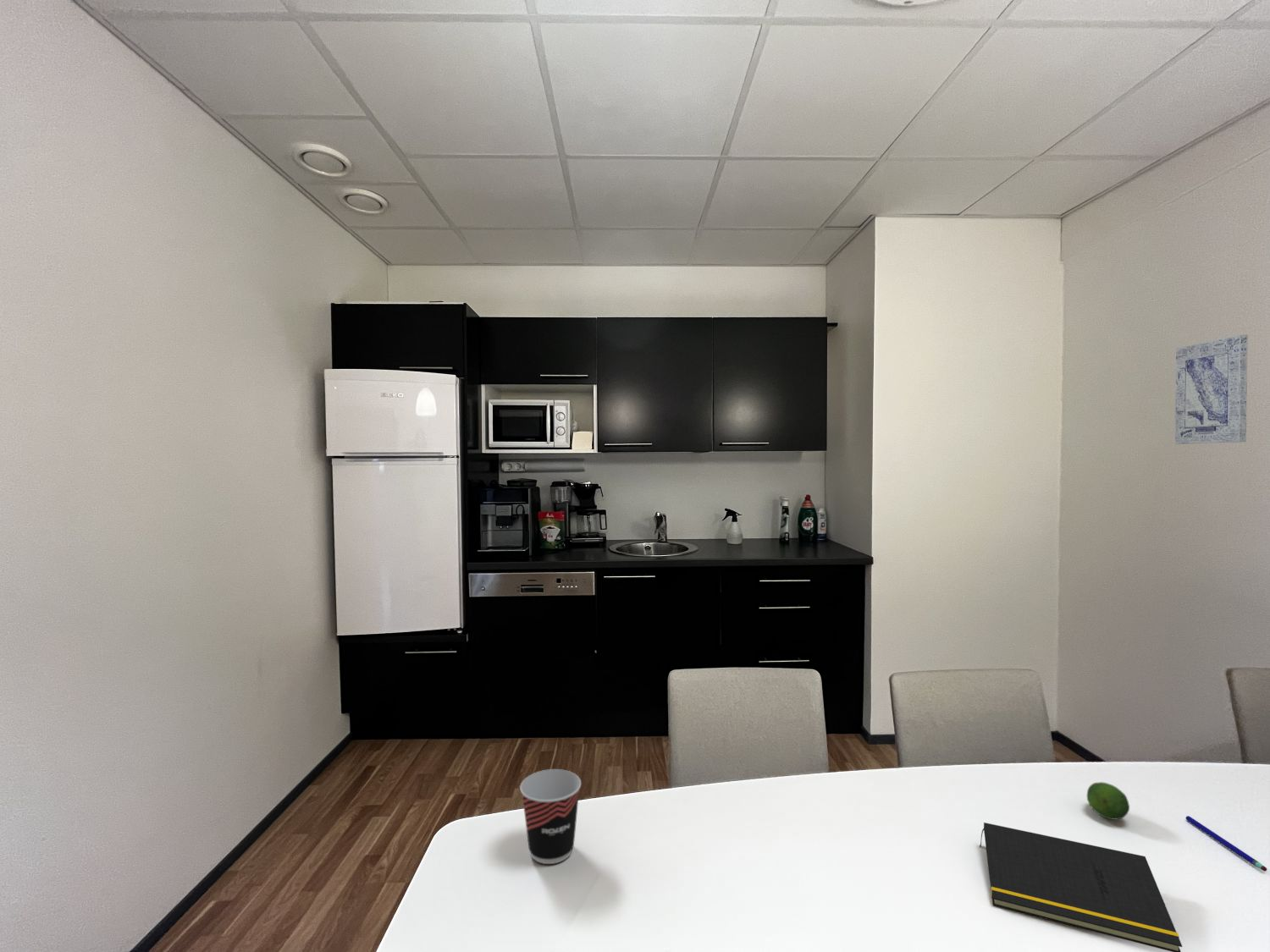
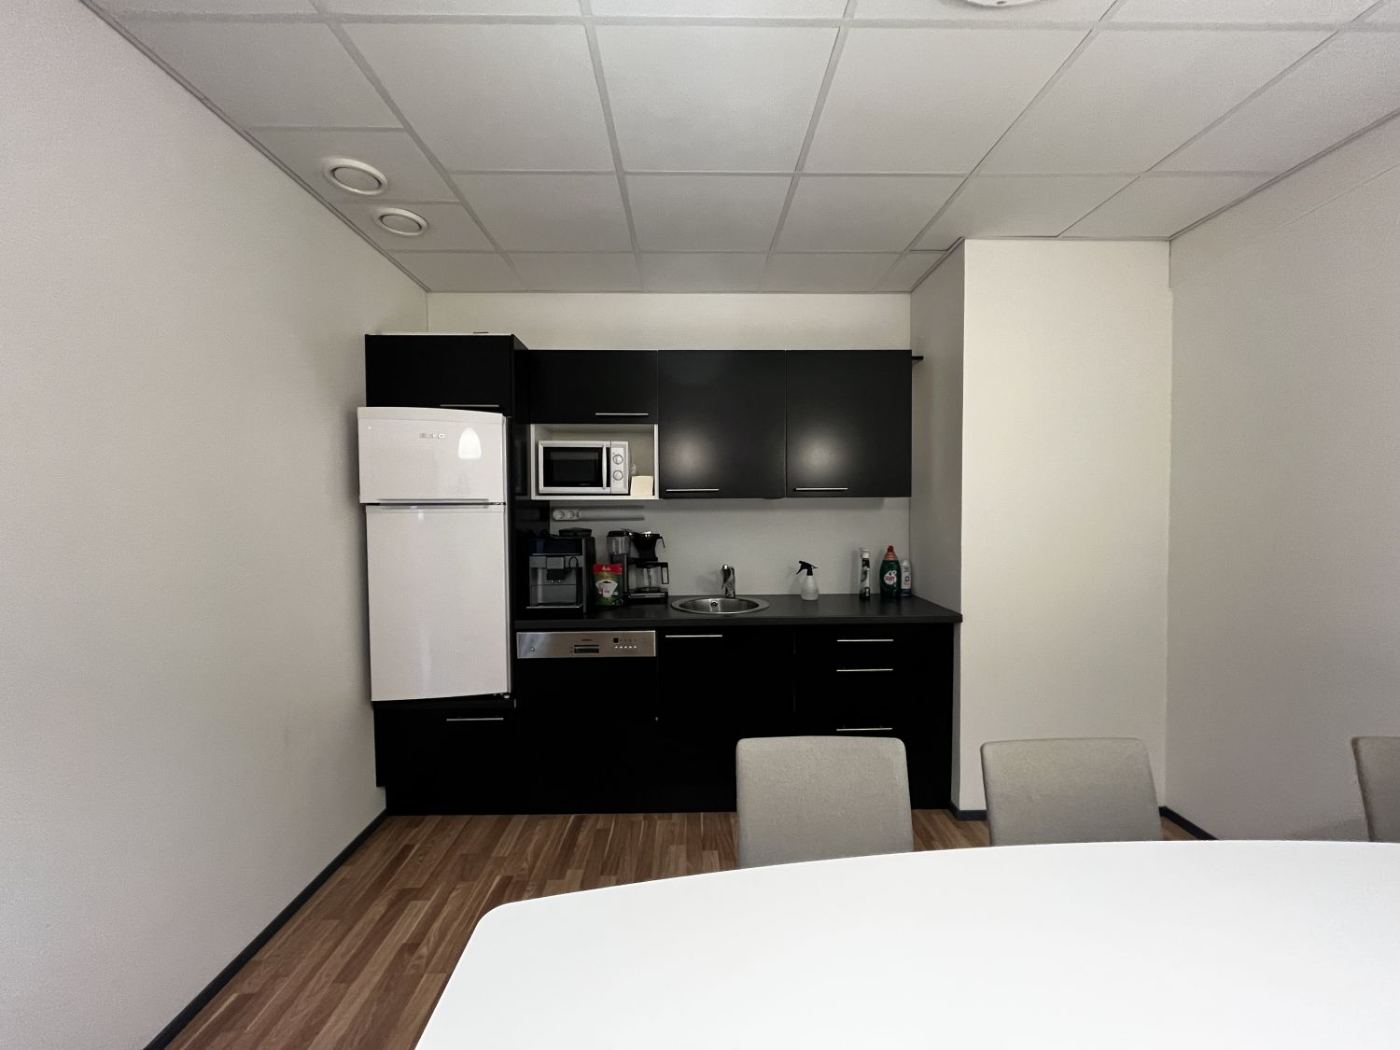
- pen [1184,815,1267,872]
- notepad [979,822,1183,952]
- wall art [1174,334,1249,445]
- fruit [1086,781,1130,821]
- cup [519,768,582,865]
